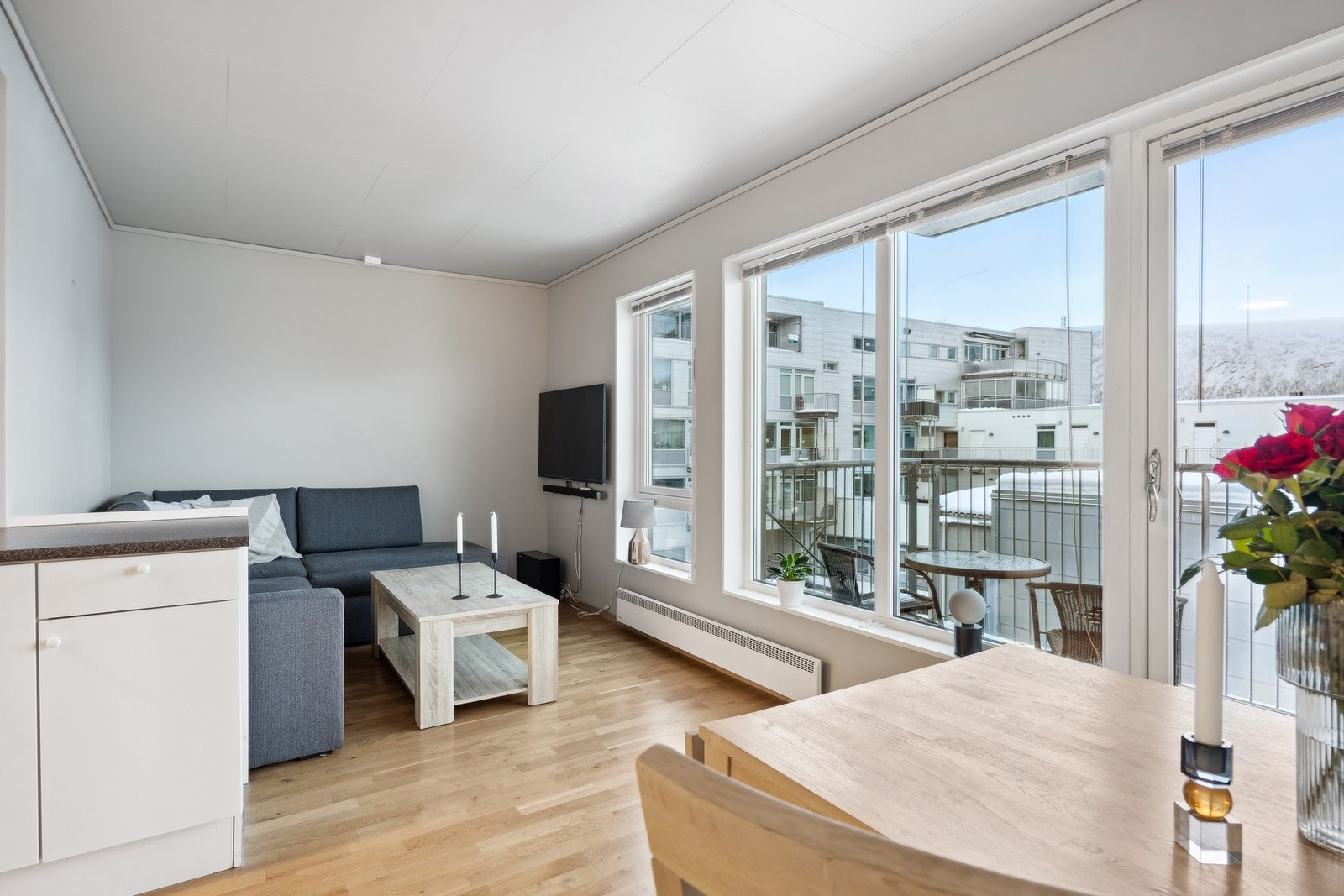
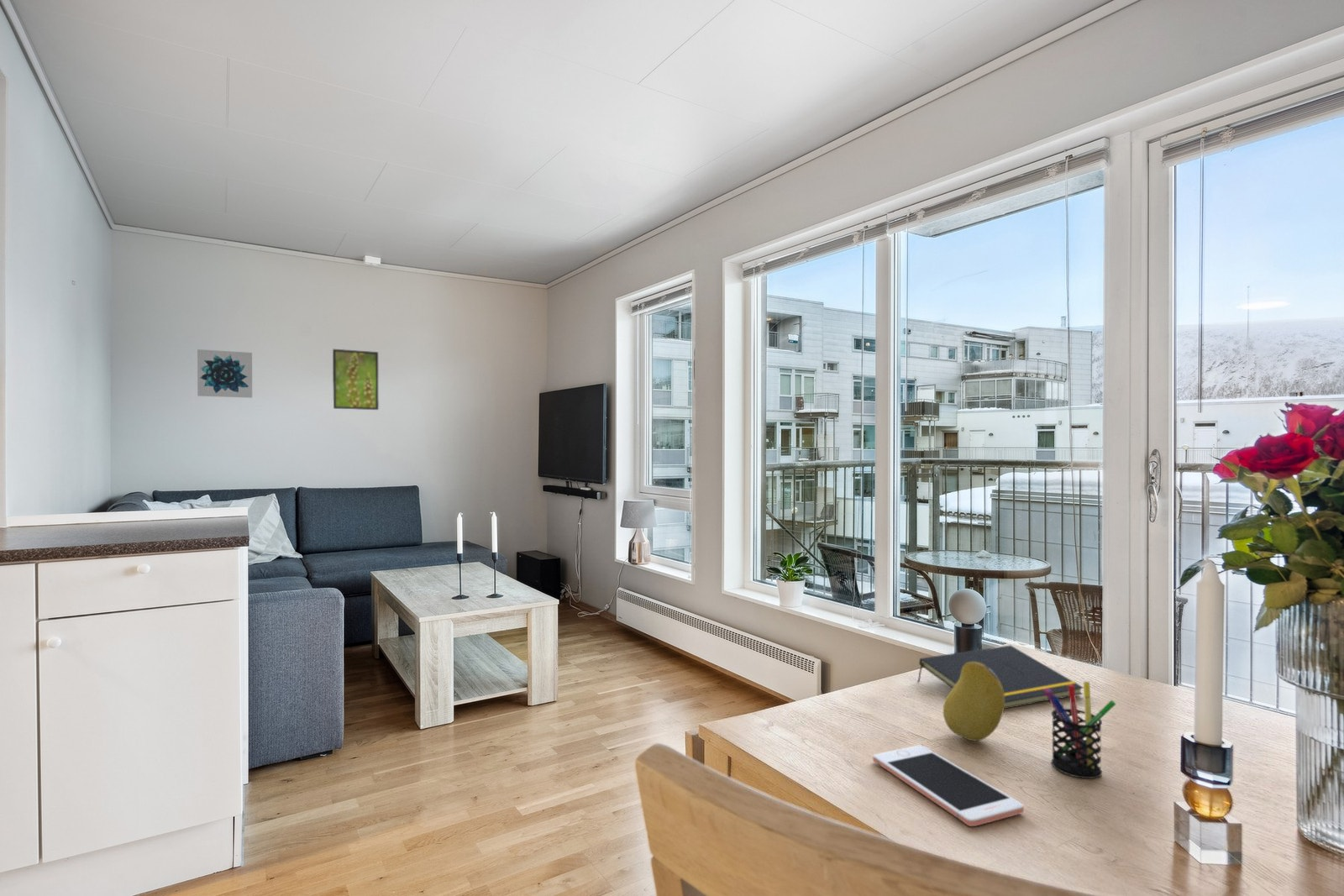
+ wall art [197,348,253,399]
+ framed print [332,348,380,411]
+ cell phone [872,744,1025,827]
+ notepad [916,644,1084,710]
+ fruit [942,662,1005,741]
+ pen holder [1043,681,1117,779]
